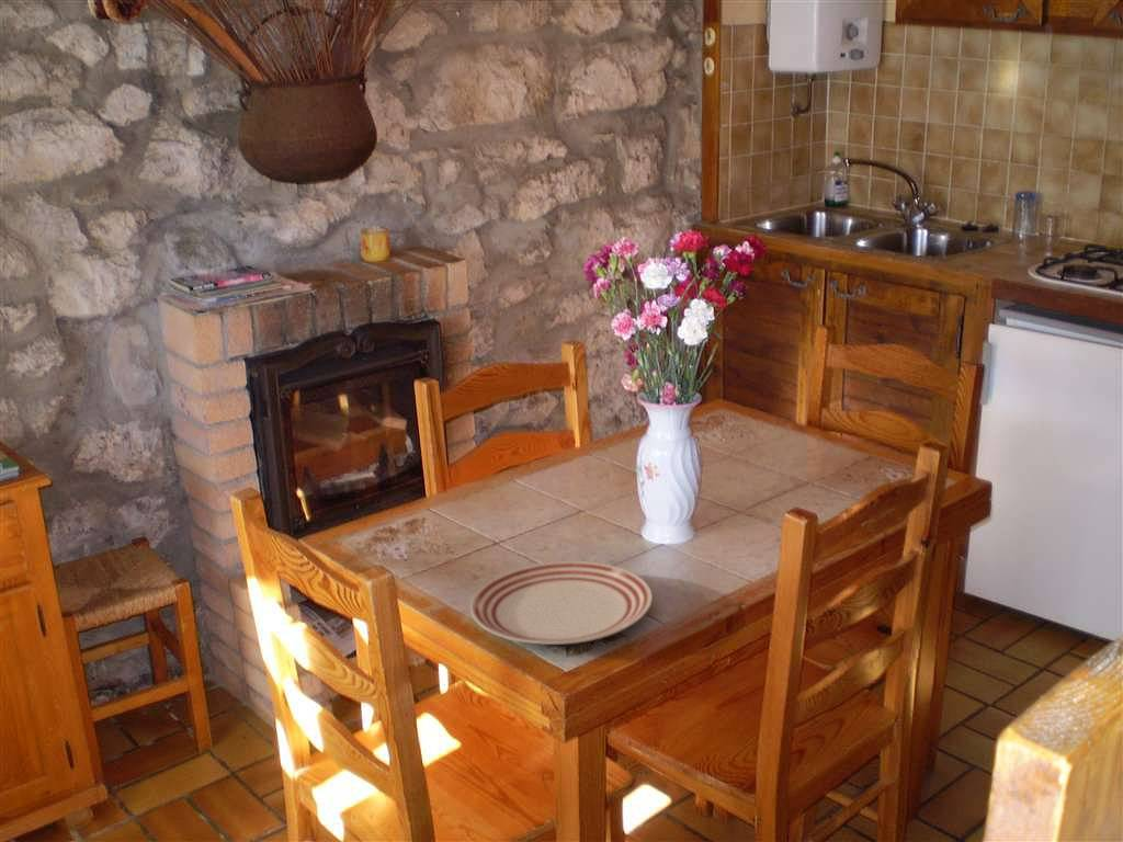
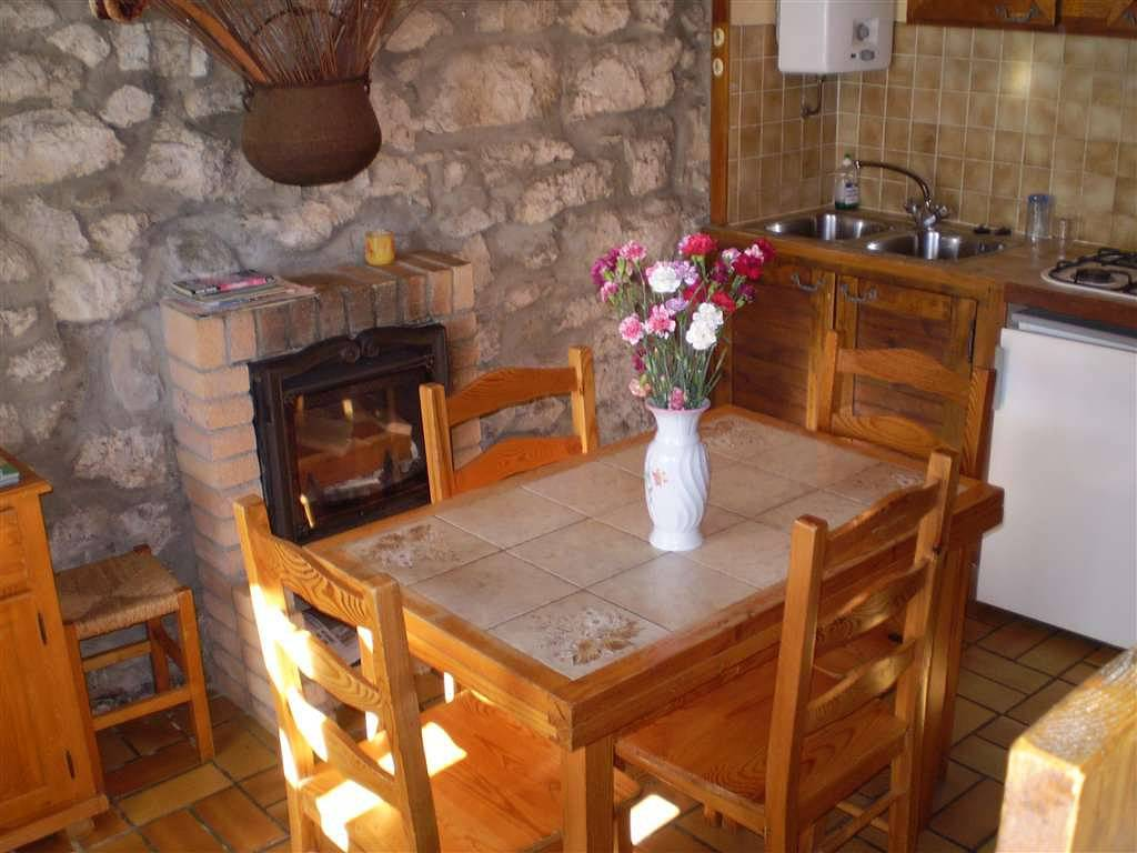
- dinner plate [469,560,654,646]
